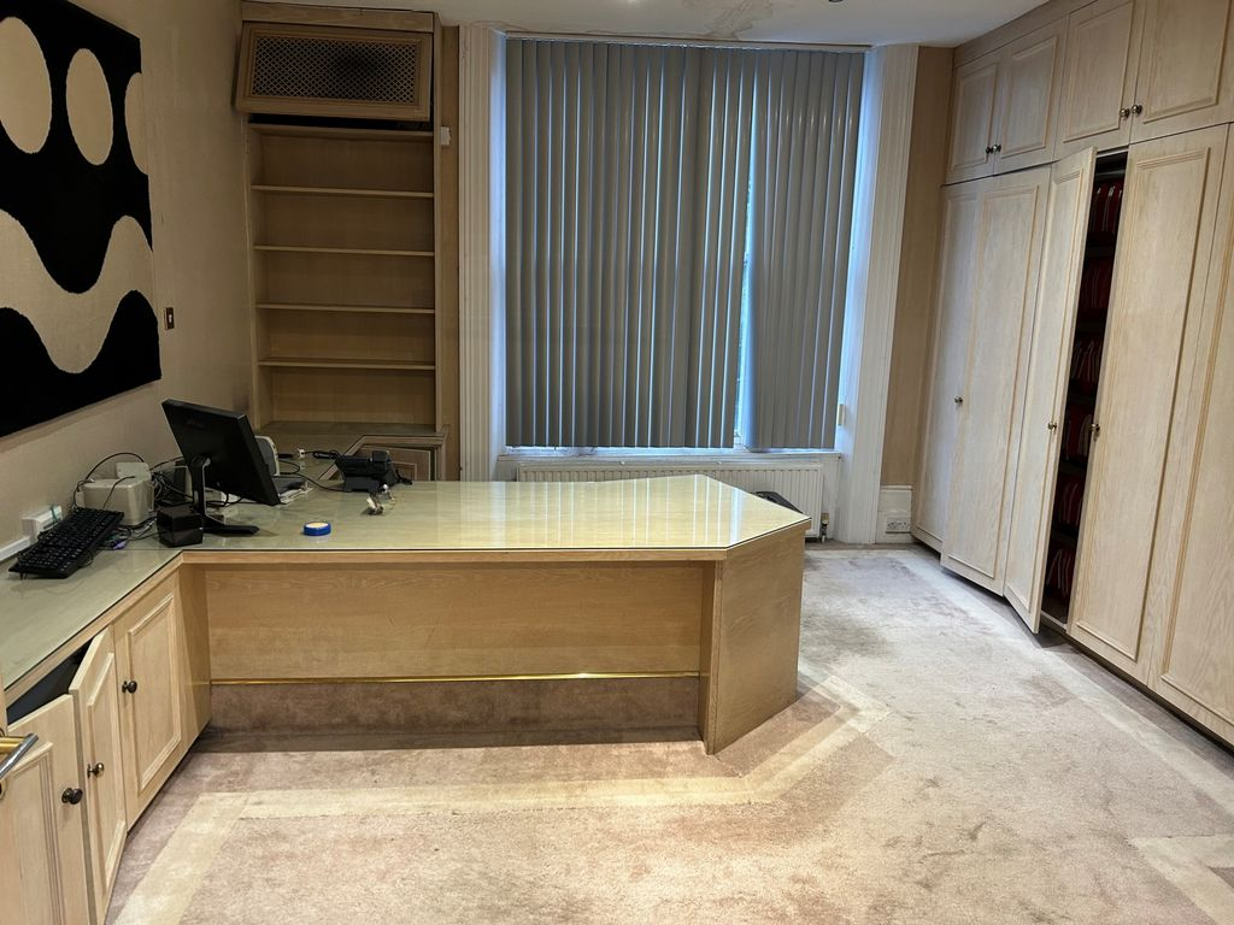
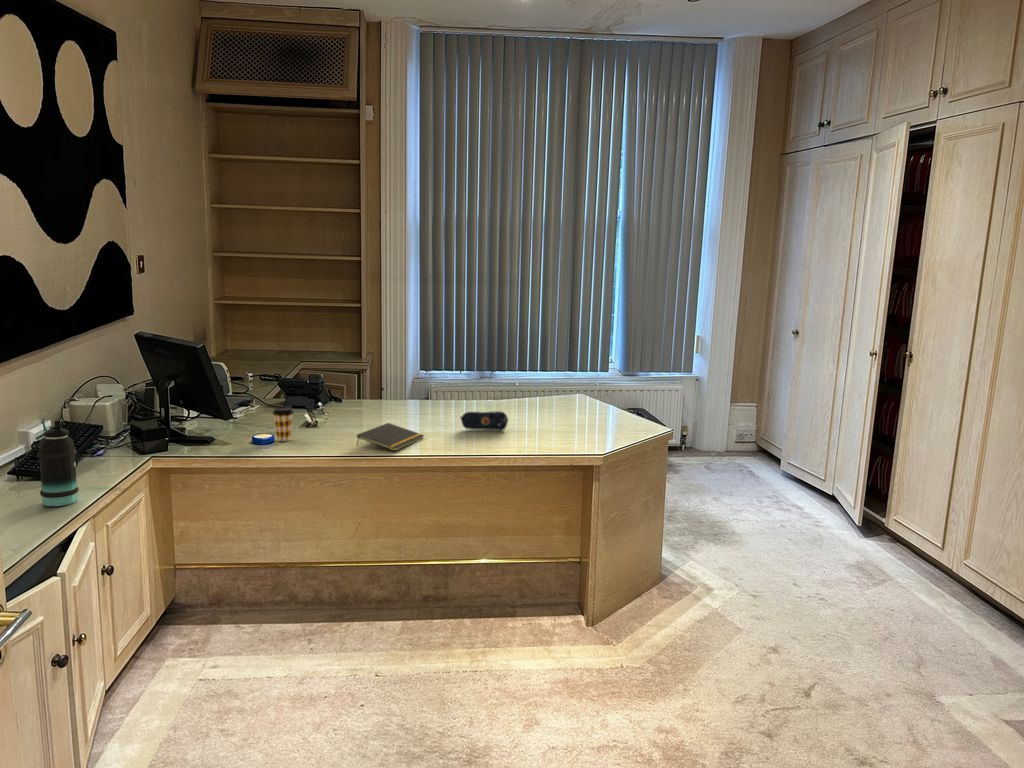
+ bottle [36,420,80,507]
+ pencil case [459,410,509,431]
+ notepad [355,422,425,452]
+ coffee cup [272,406,295,442]
